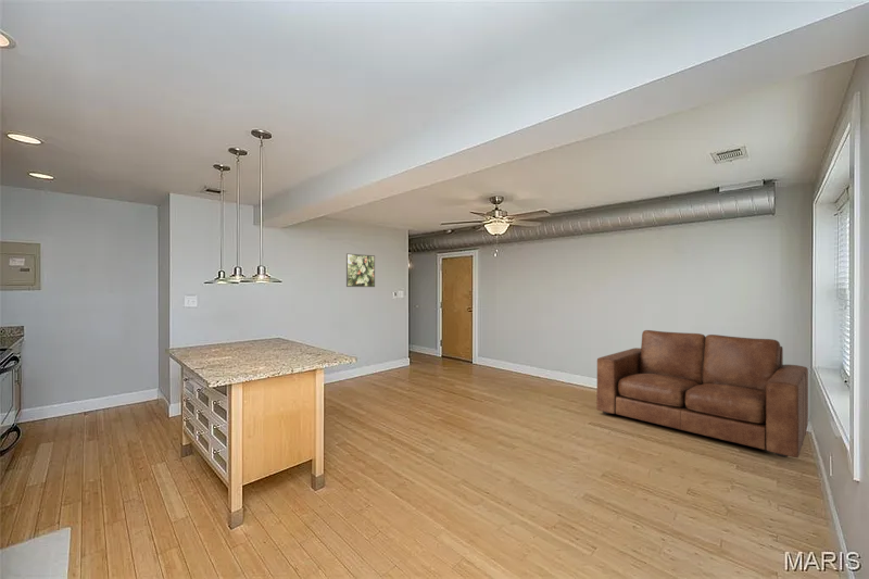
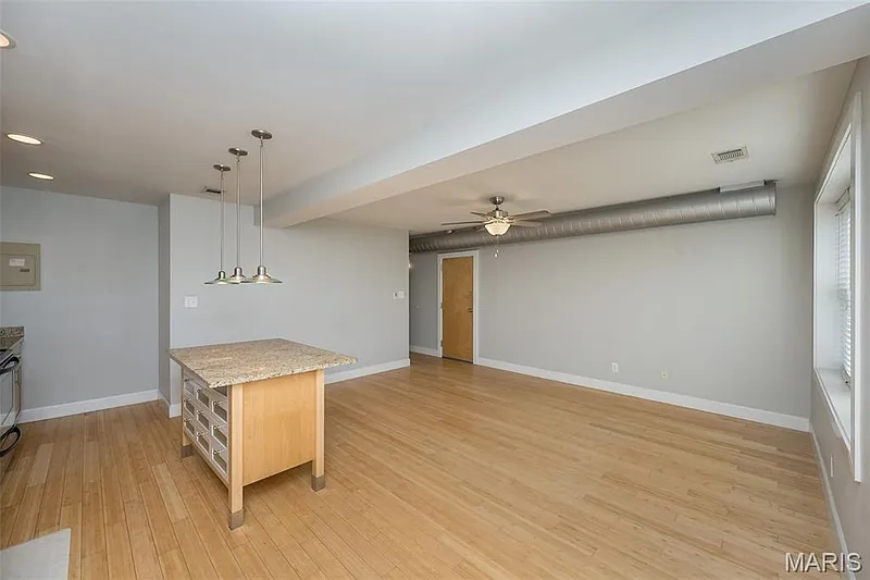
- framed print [345,252,376,288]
- sofa [596,329,809,458]
